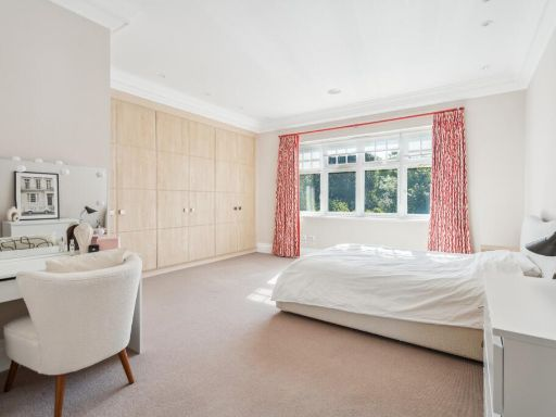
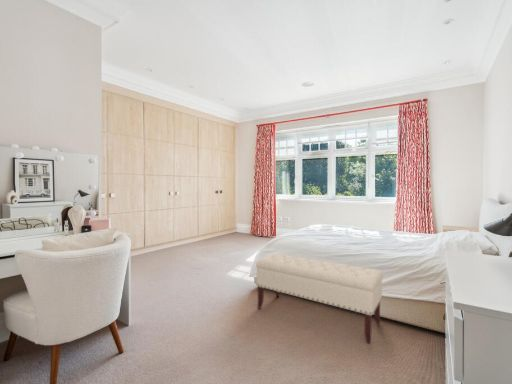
+ bench [255,253,384,344]
